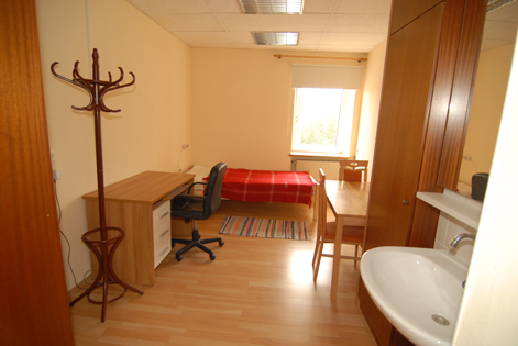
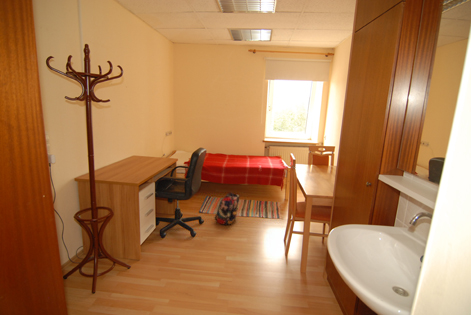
+ backpack [213,191,240,226]
